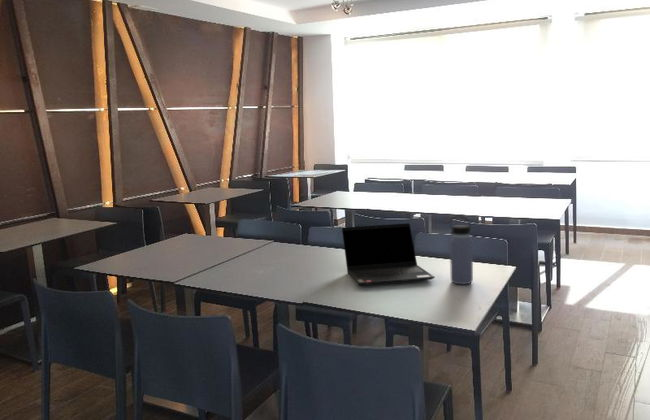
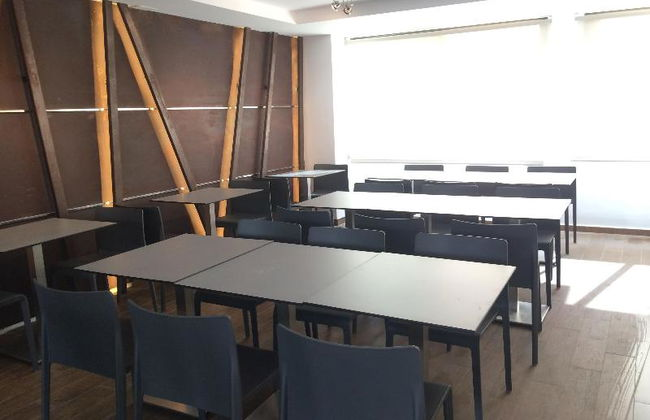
- water bottle [449,215,474,286]
- laptop computer [341,222,436,286]
